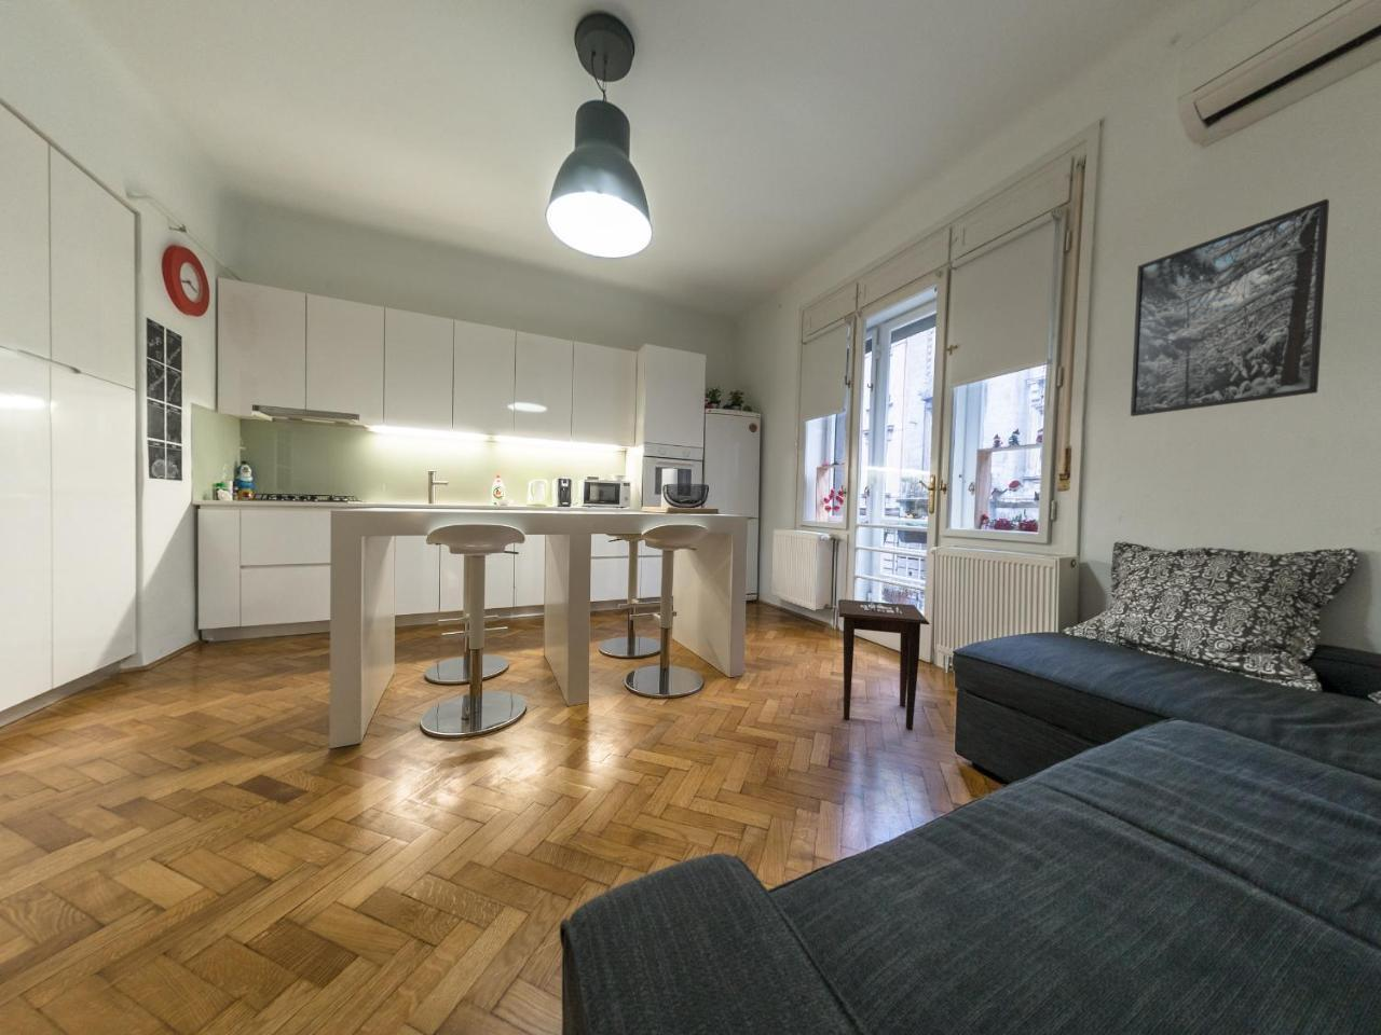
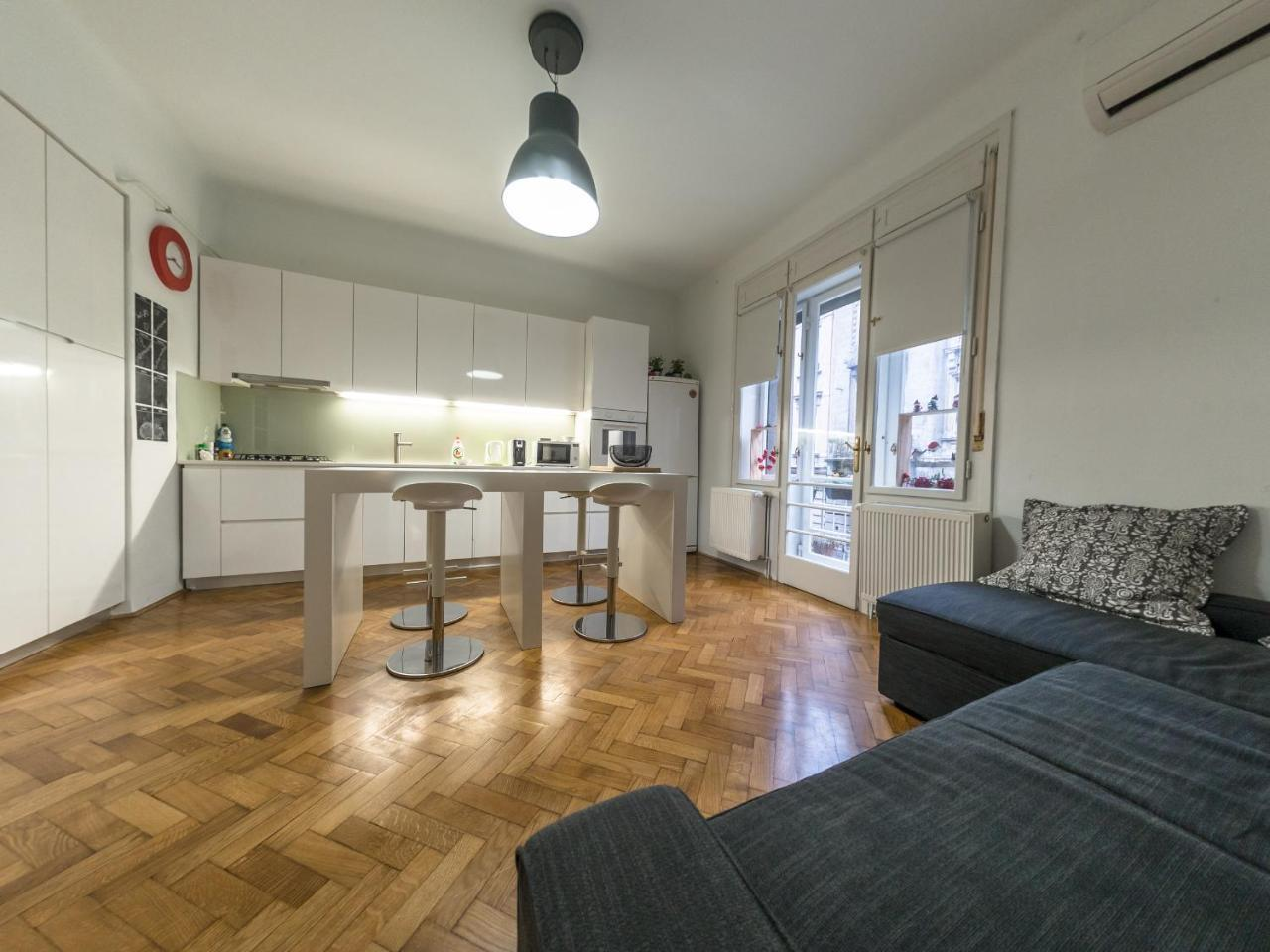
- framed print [1130,198,1330,417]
- side table [837,598,931,730]
